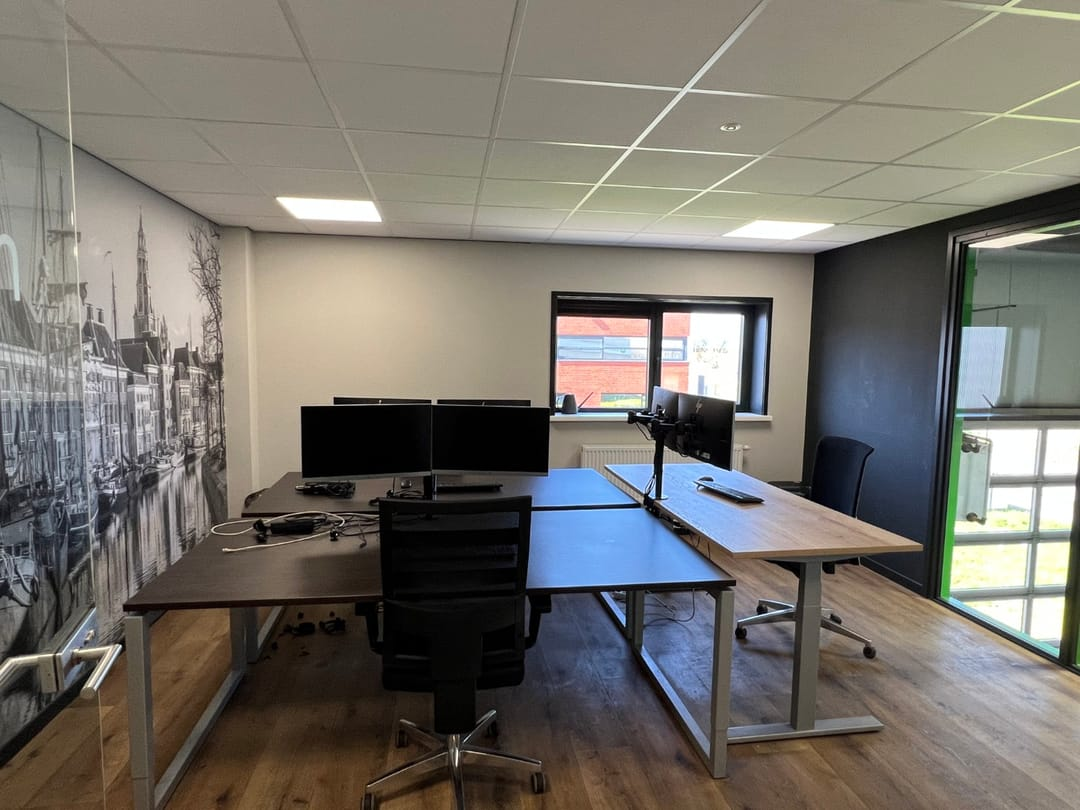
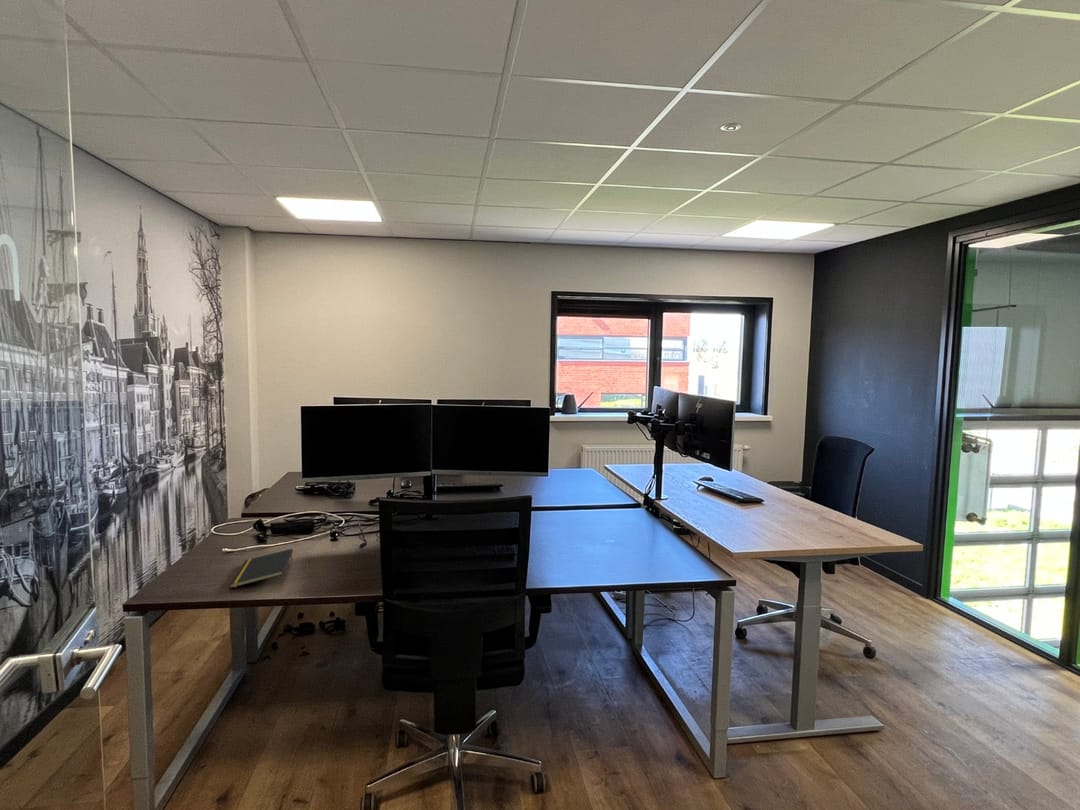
+ notepad [229,548,294,589]
